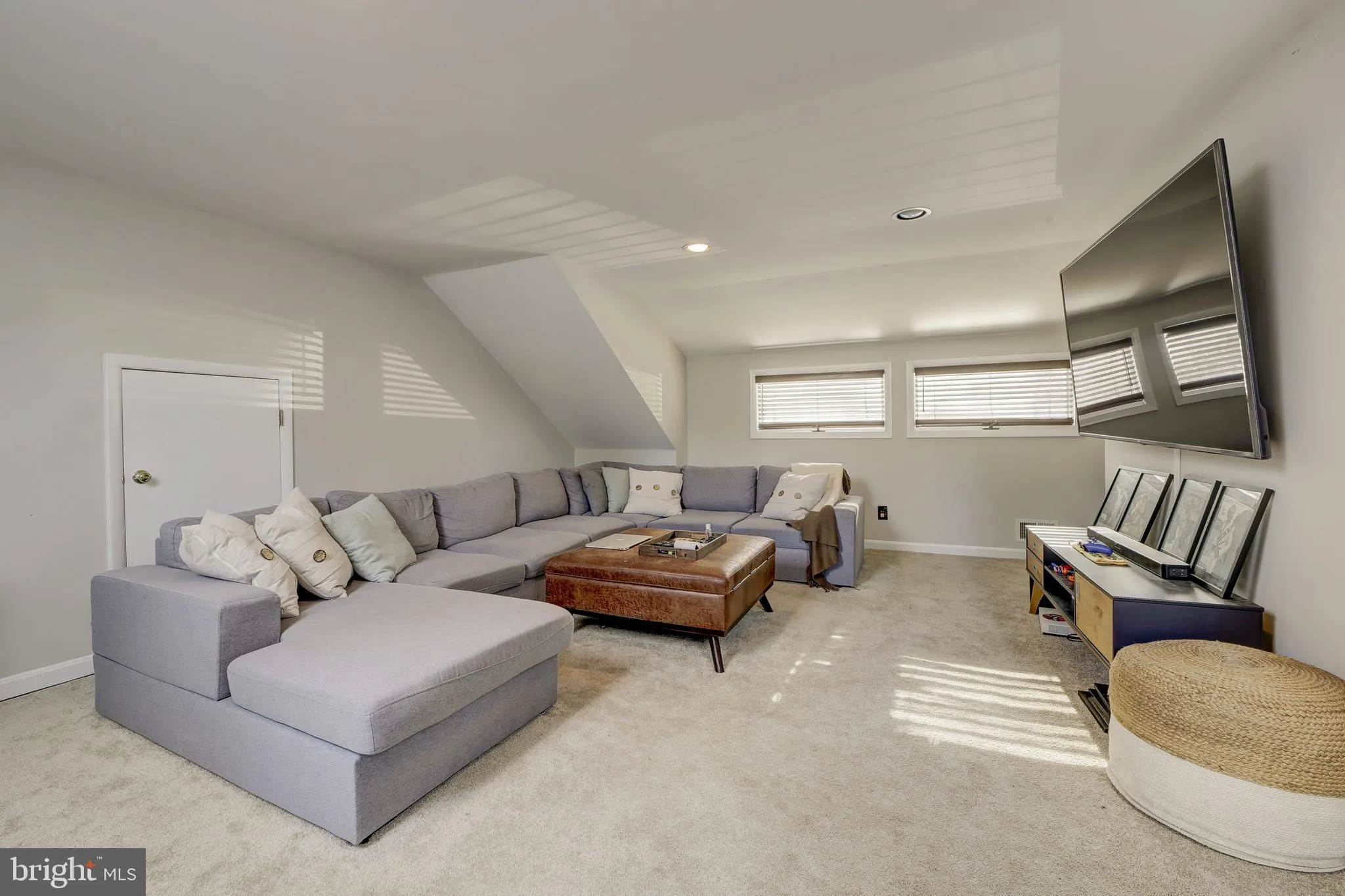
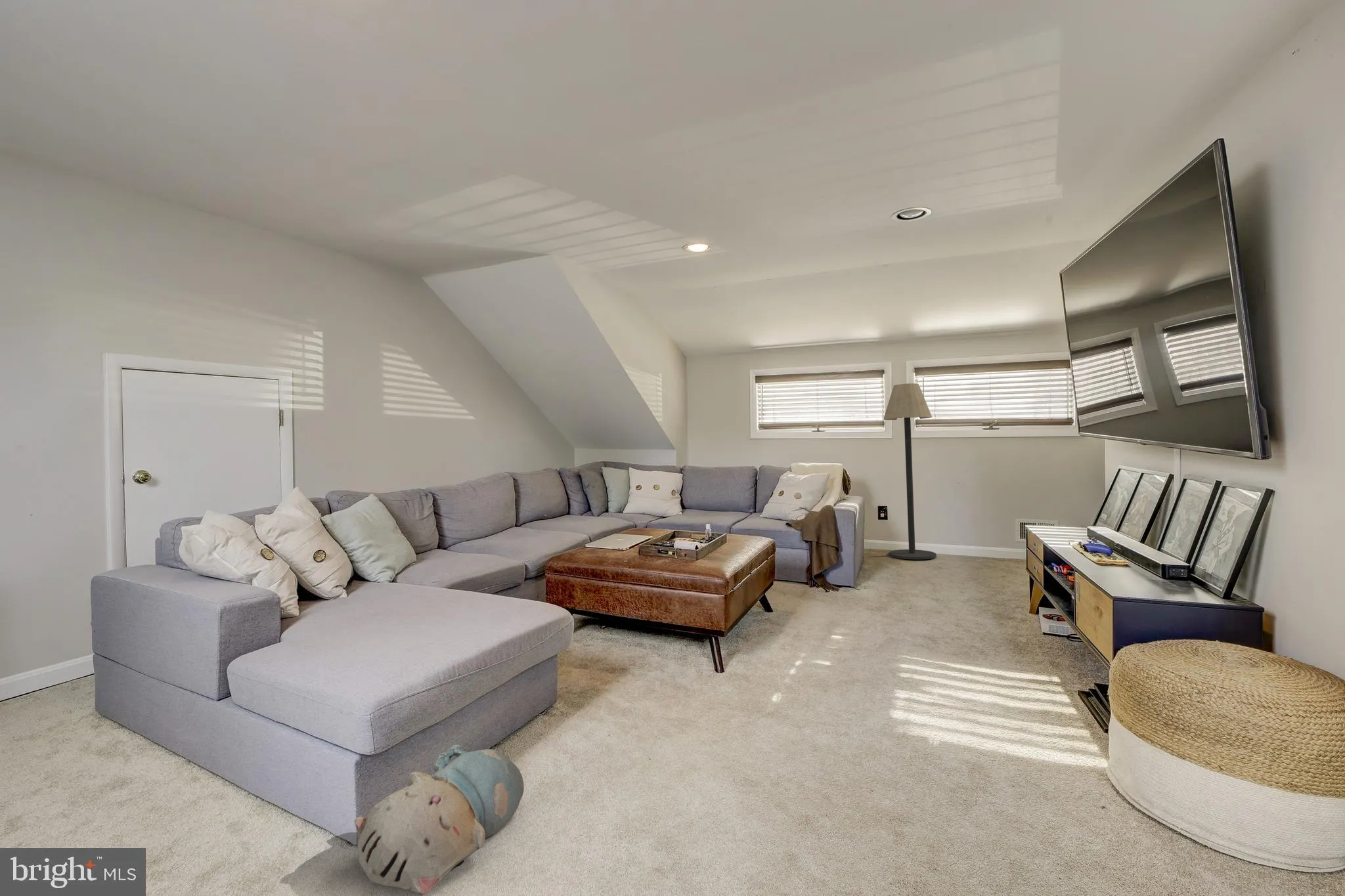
+ floor lamp [883,383,937,560]
+ plush toy [354,744,525,895]
